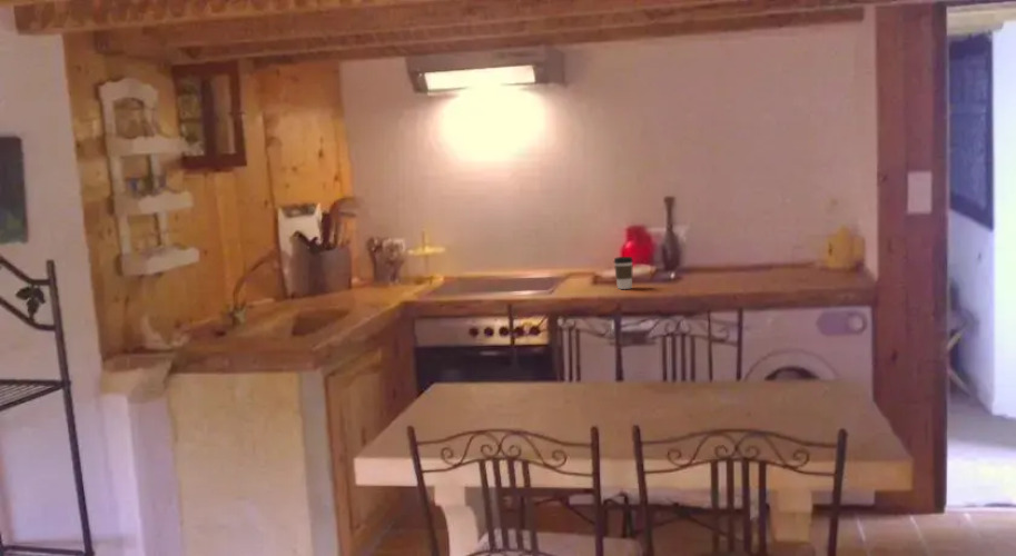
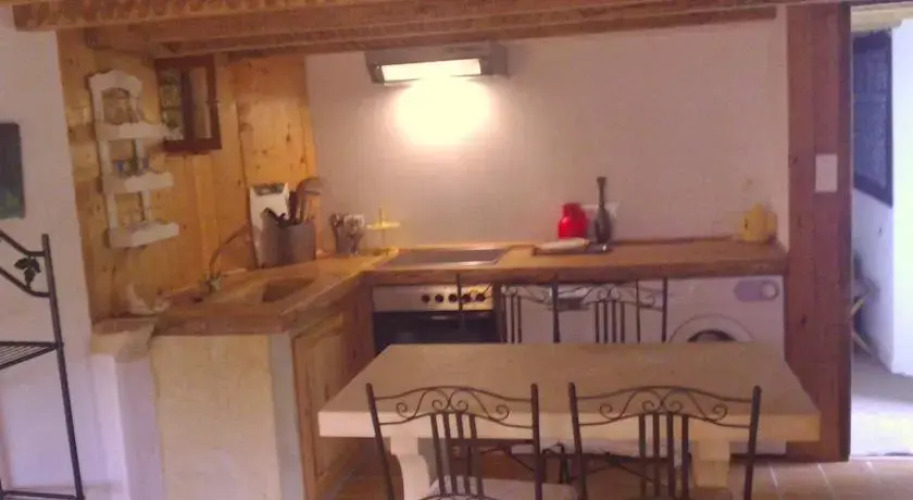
- coffee cup [613,256,634,290]
